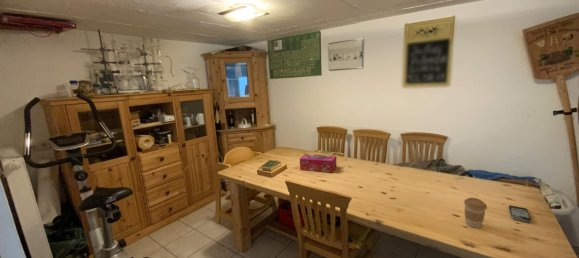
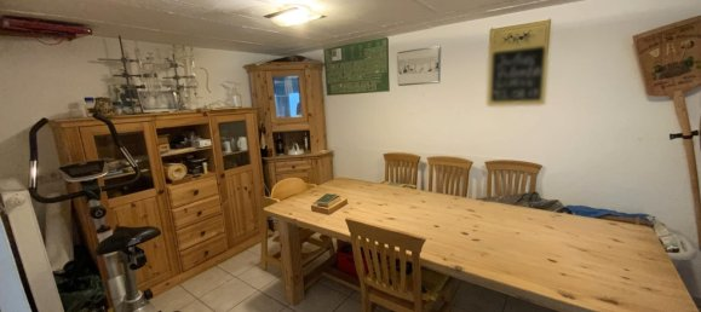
- smartphone [508,204,533,224]
- coffee cup [463,197,488,229]
- tissue box [299,153,337,173]
